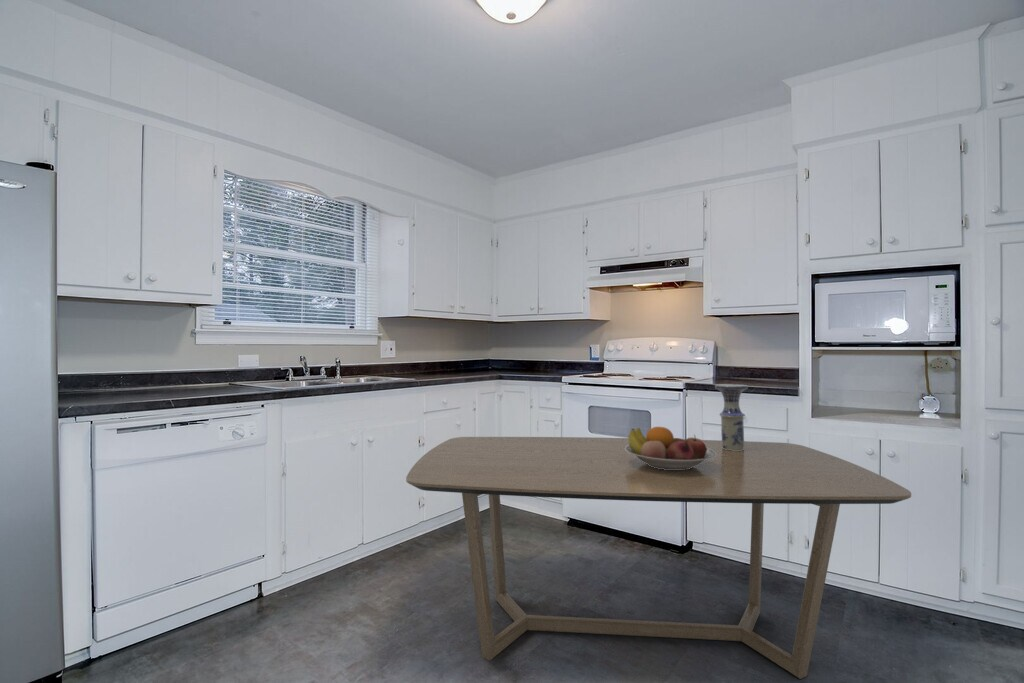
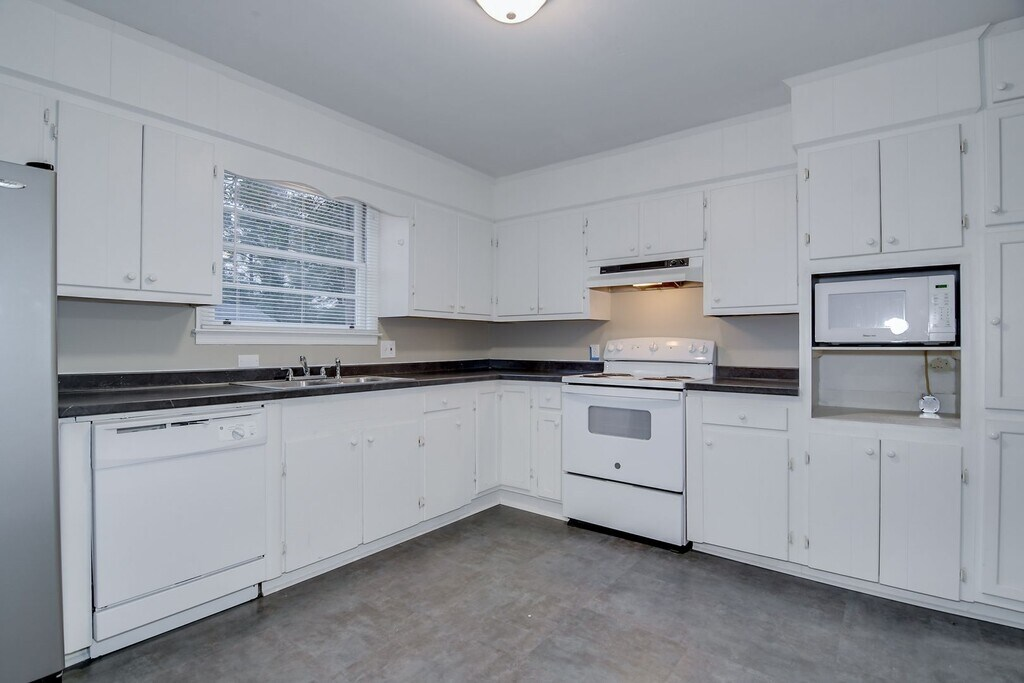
- fruit bowl [625,426,716,470]
- dining table [405,436,912,680]
- vase [714,383,749,451]
